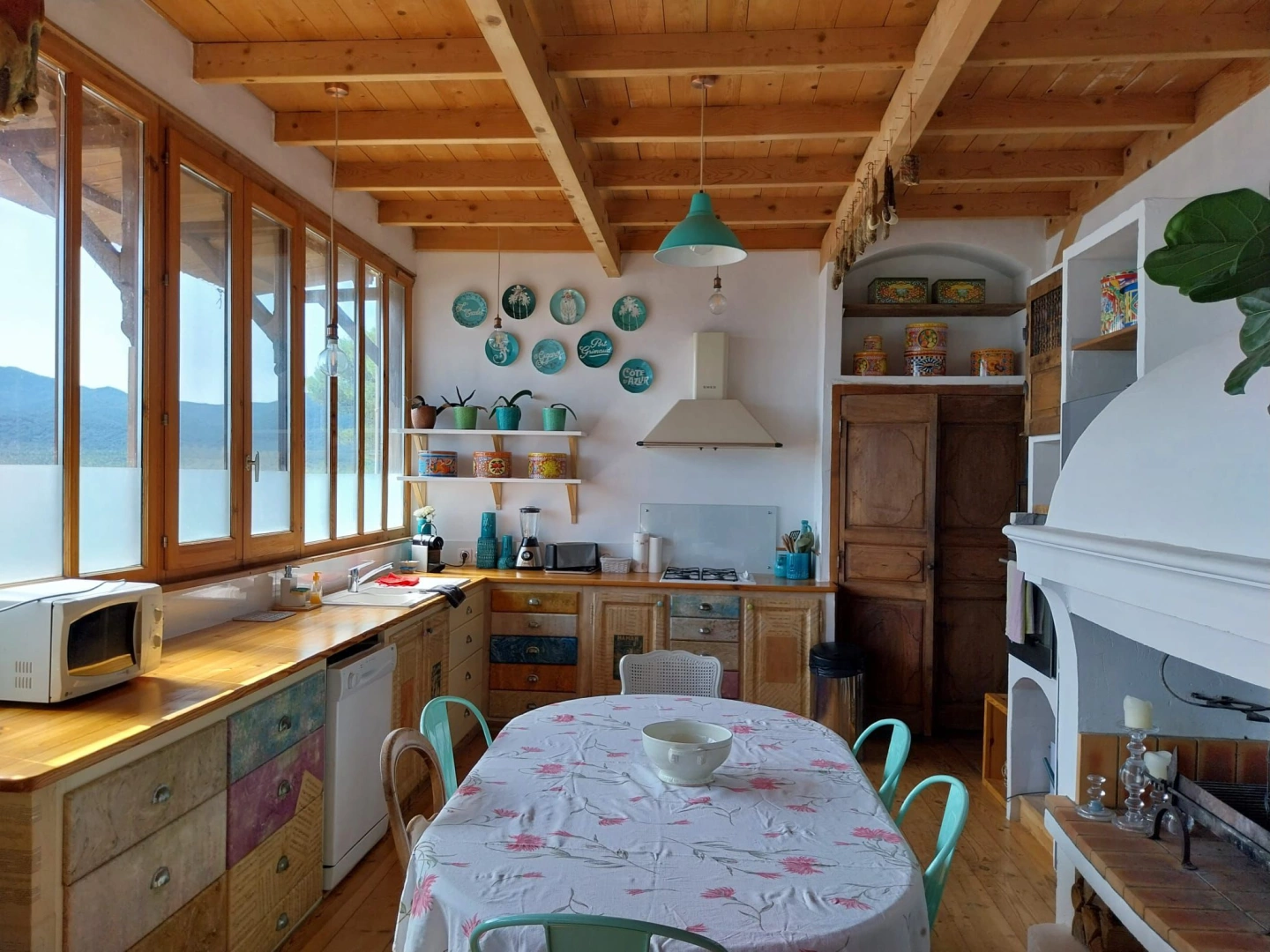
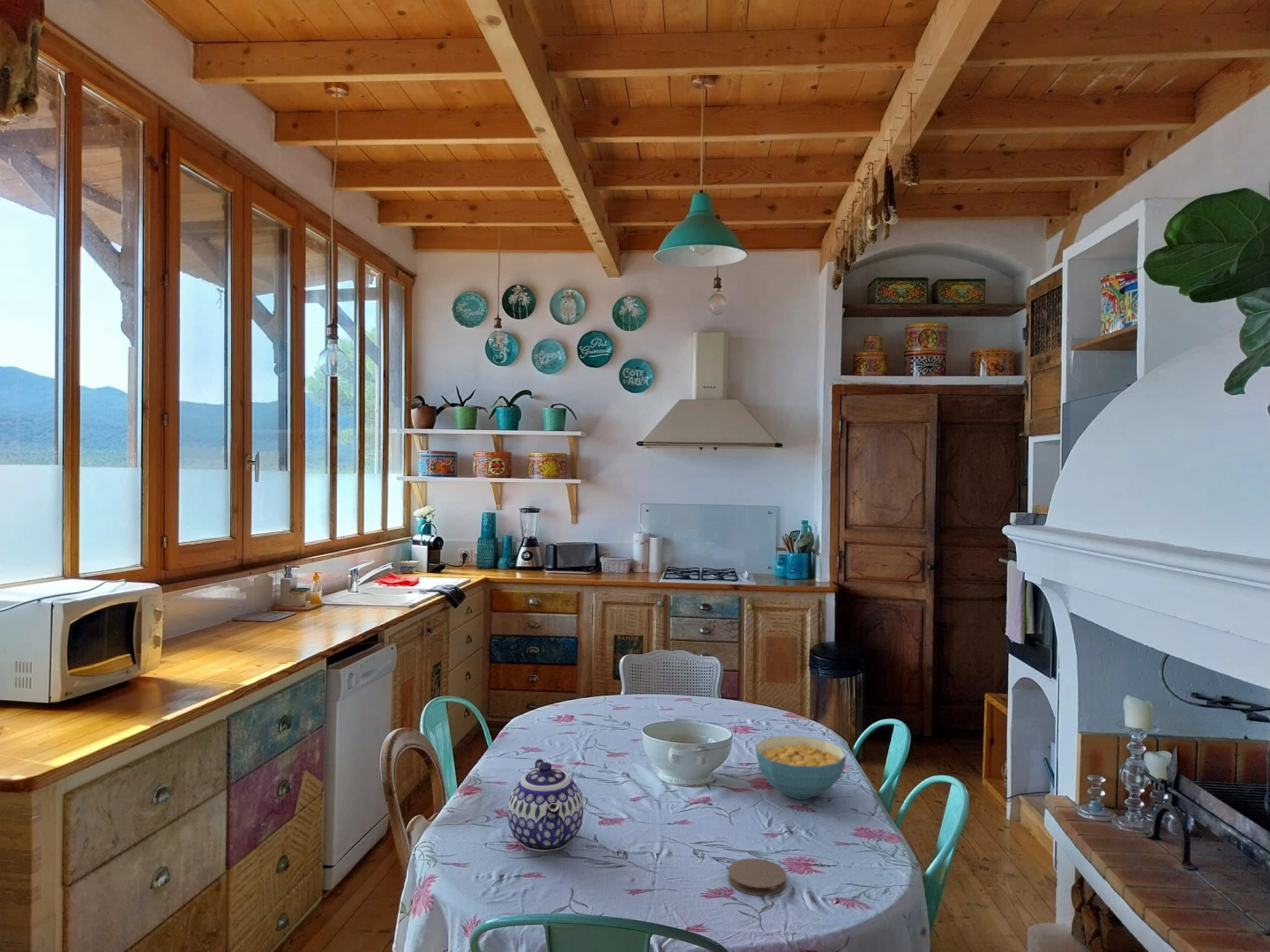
+ teapot [506,758,585,853]
+ cereal bowl [754,735,848,800]
+ coaster [728,858,788,896]
